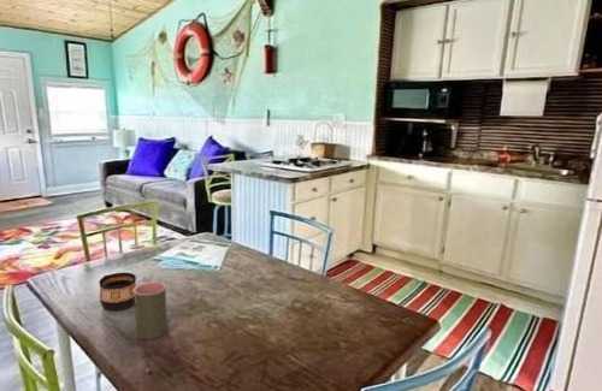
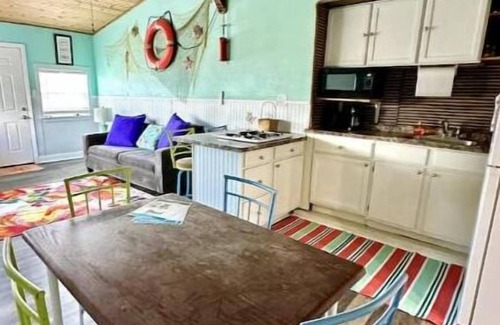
- cup [134,282,169,340]
- cup [98,272,137,312]
